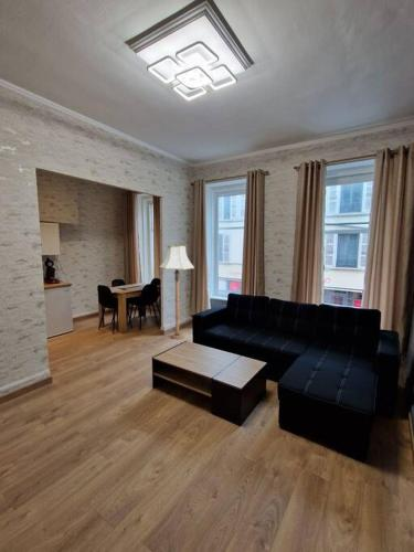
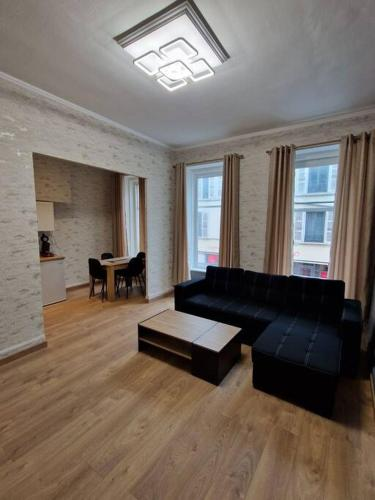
- floor lamp [158,243,195,340]
